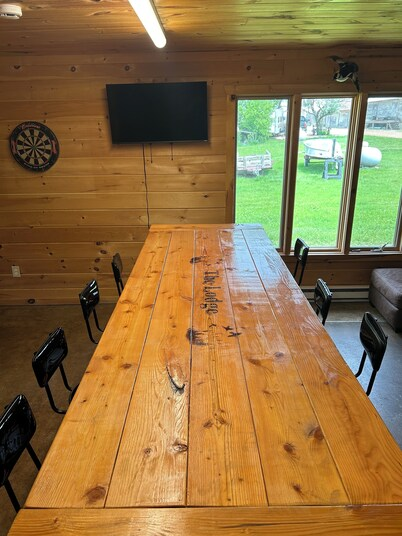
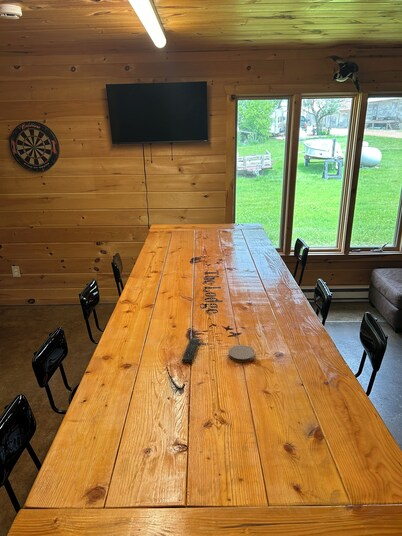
+ coaster [228,344,256,363]
+ remote control [181,337,200,364]
